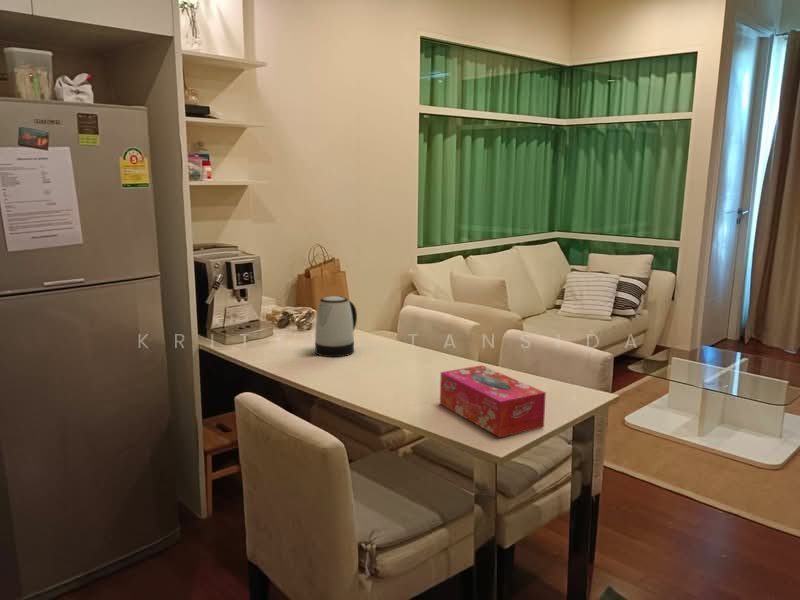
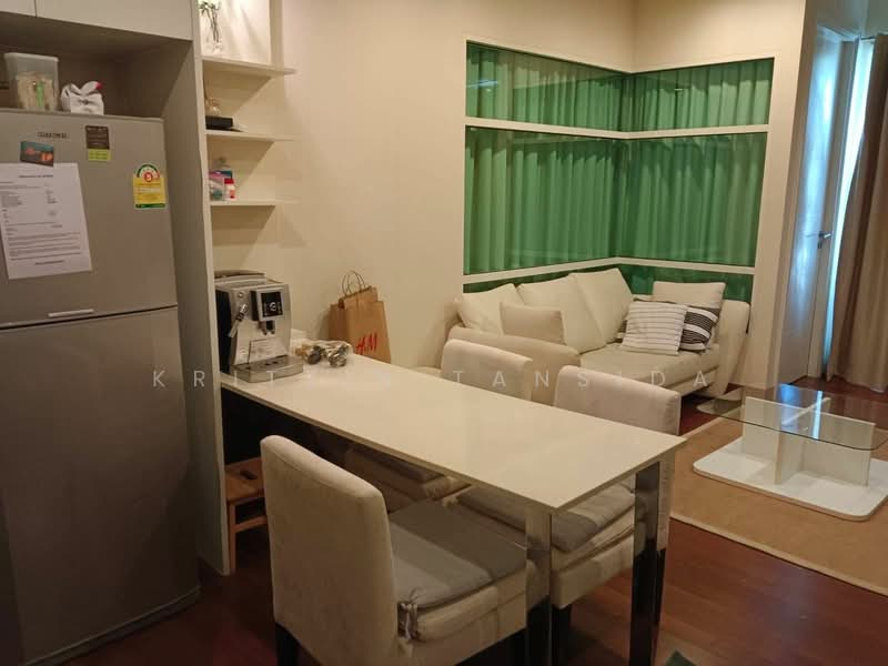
- tissue box [439,364,547,438]
- kettle [314,295,358,358]
